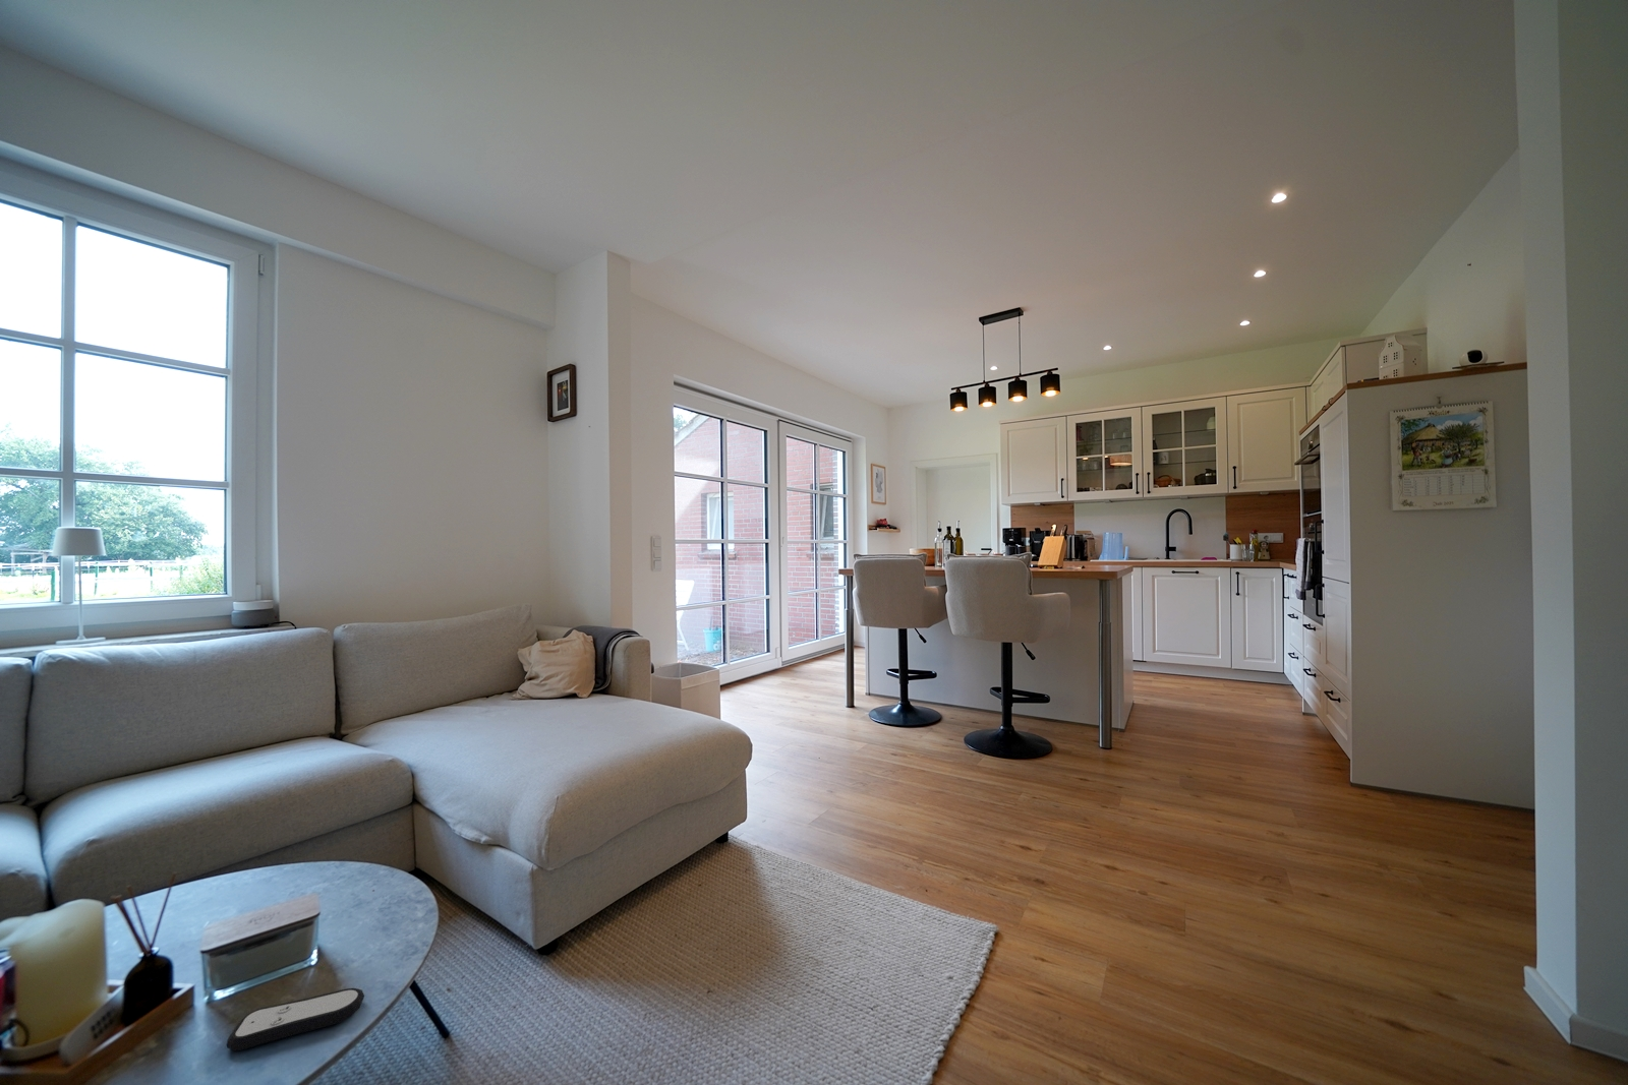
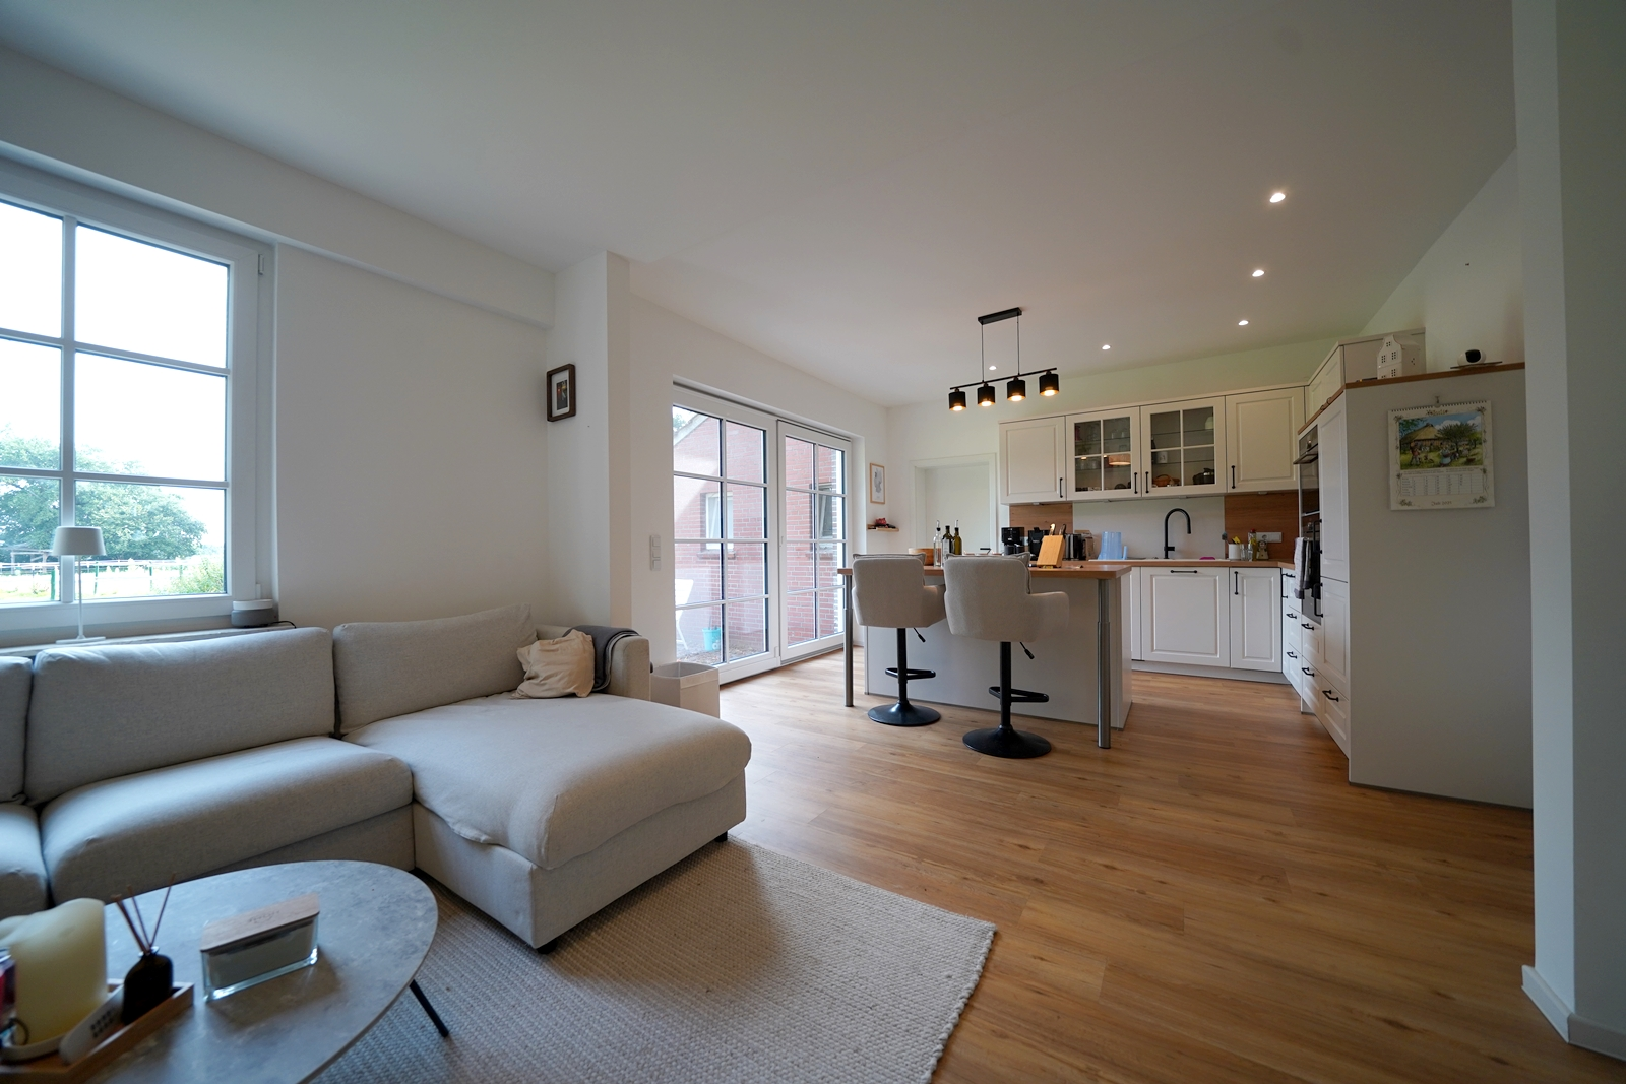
- remote control [225,987,366,1051]
